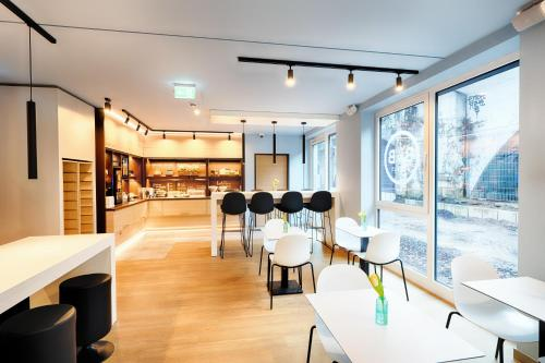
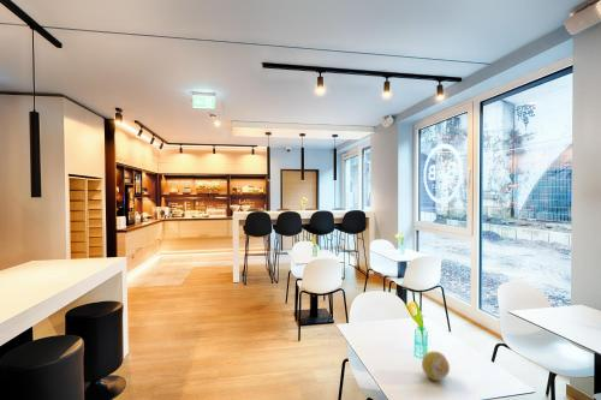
+ fruit [421,351,451,382]
